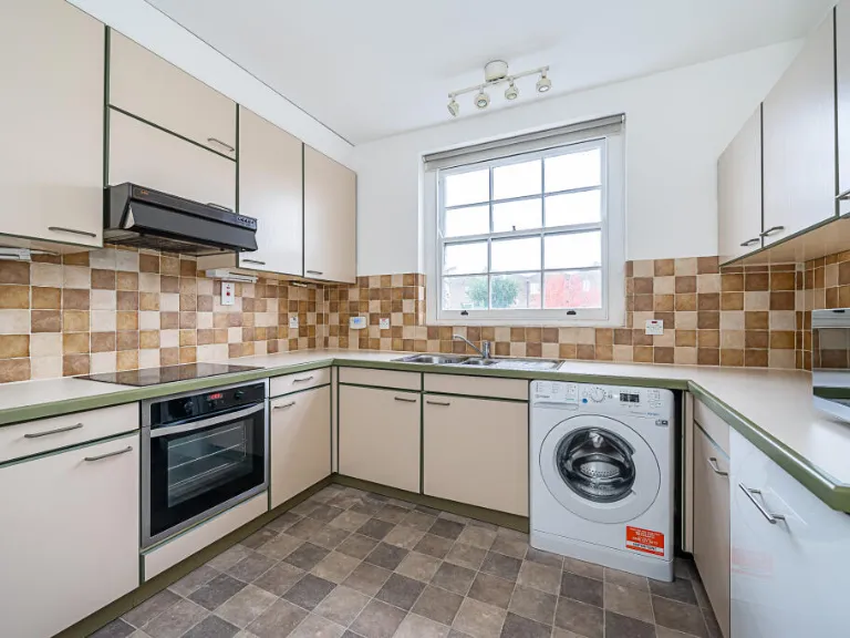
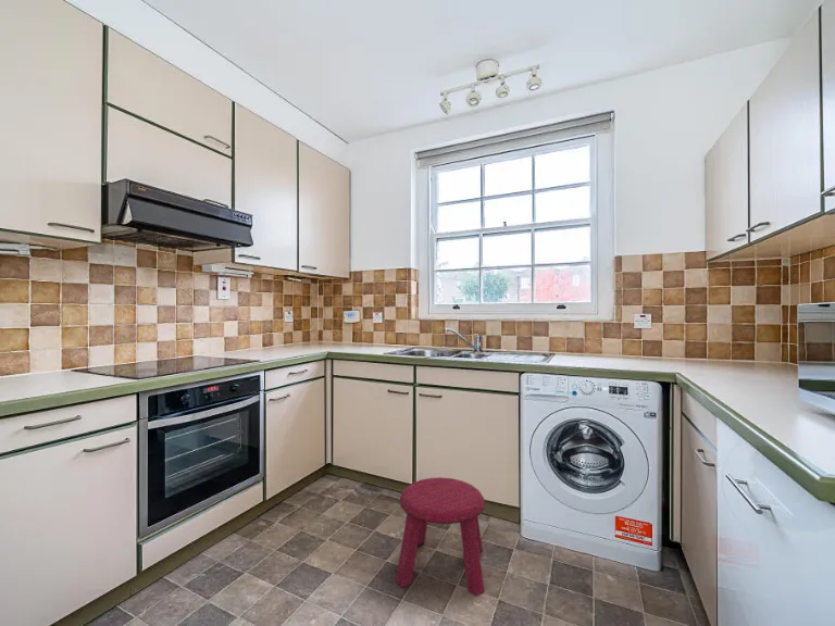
+ stool [395,476,486,597]
